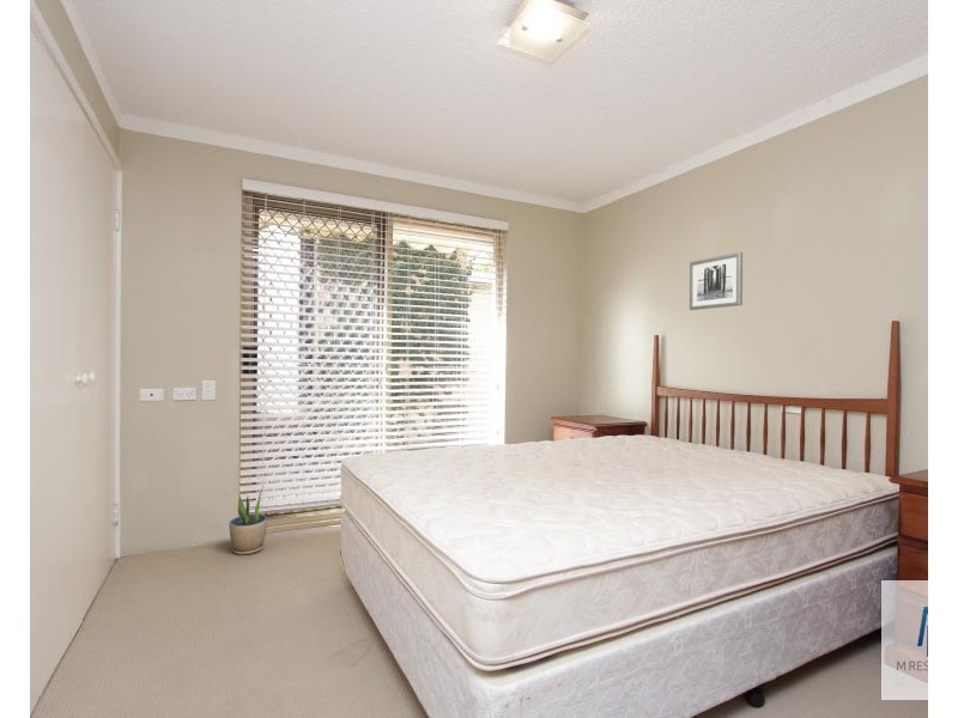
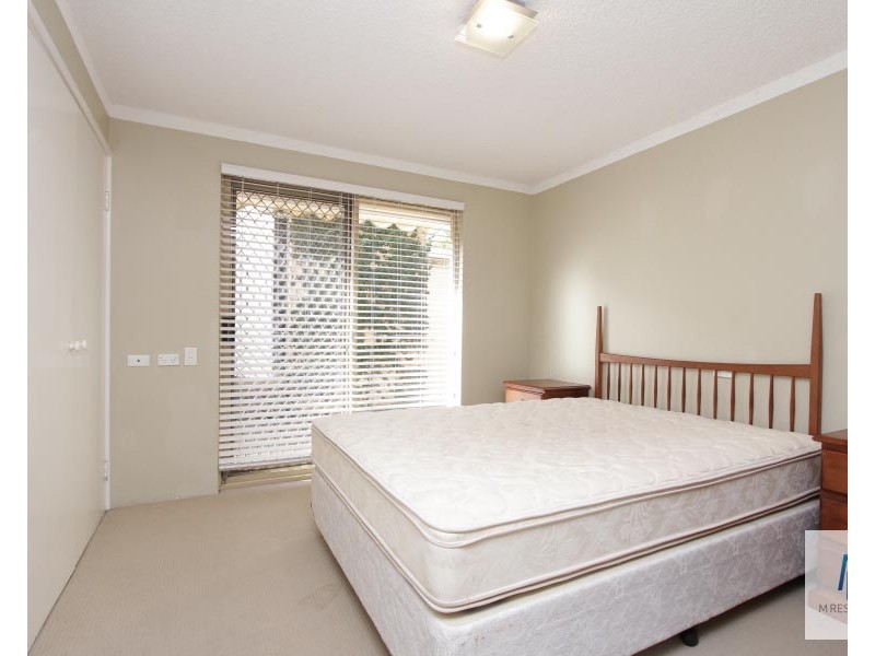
- wall art [689,251,744,311]
- potted plant [228,486,268,556]
